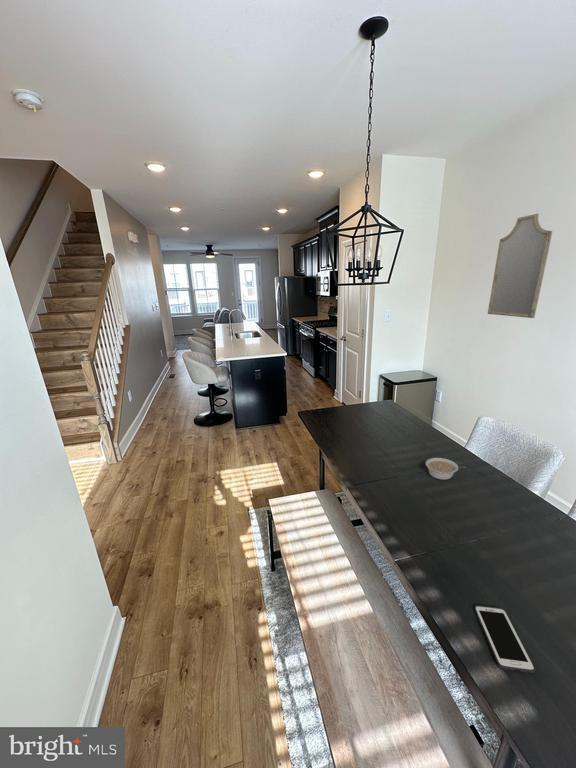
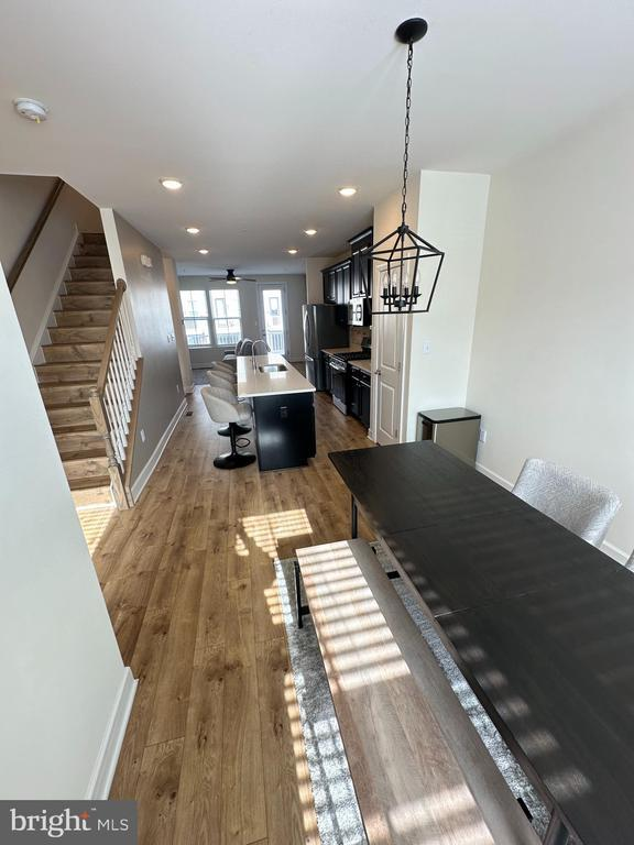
- home mirror [487,213,553,319]
- cell phone [473,604,536,674]
- legume [424,457,467,481]
